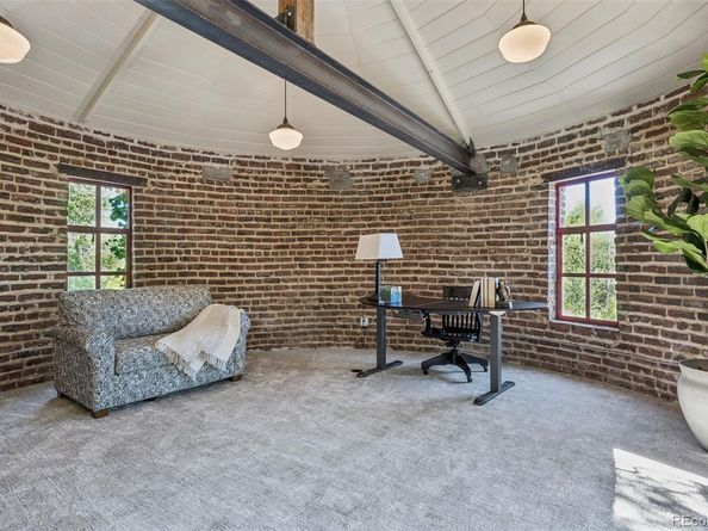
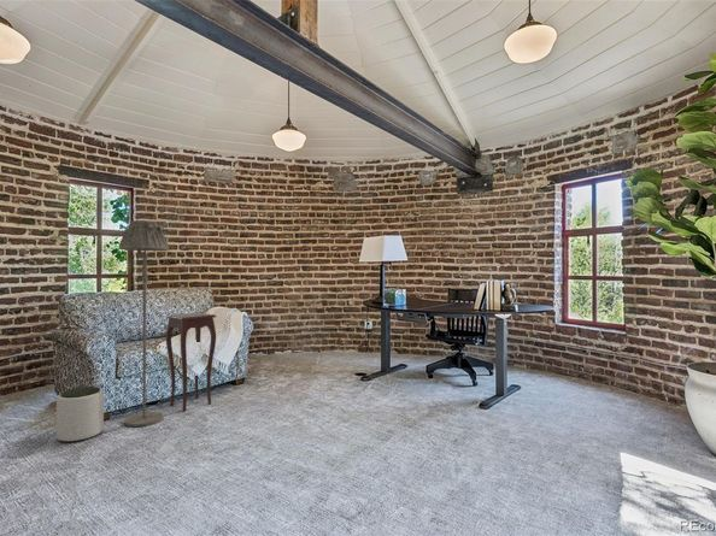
+ plant pot [55,385,105,443]
+ floor lamp [118,219,170,428]
+ side table [165,311,217,412]
